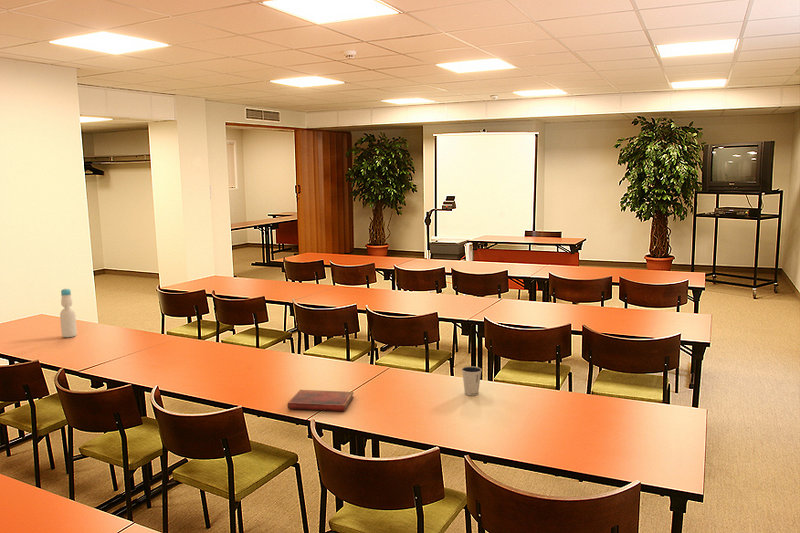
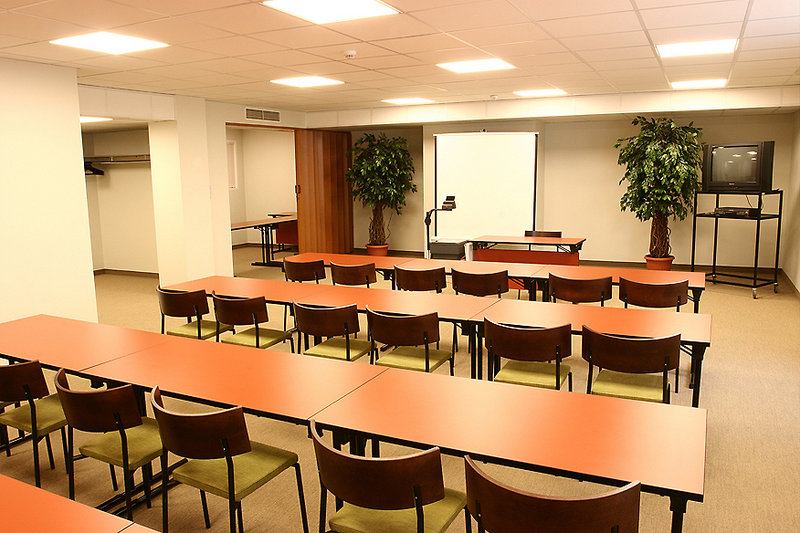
- bottle [59,287,78,338]
- dixie cup [461,365,483,397]
- diary [286,389,355,412]
